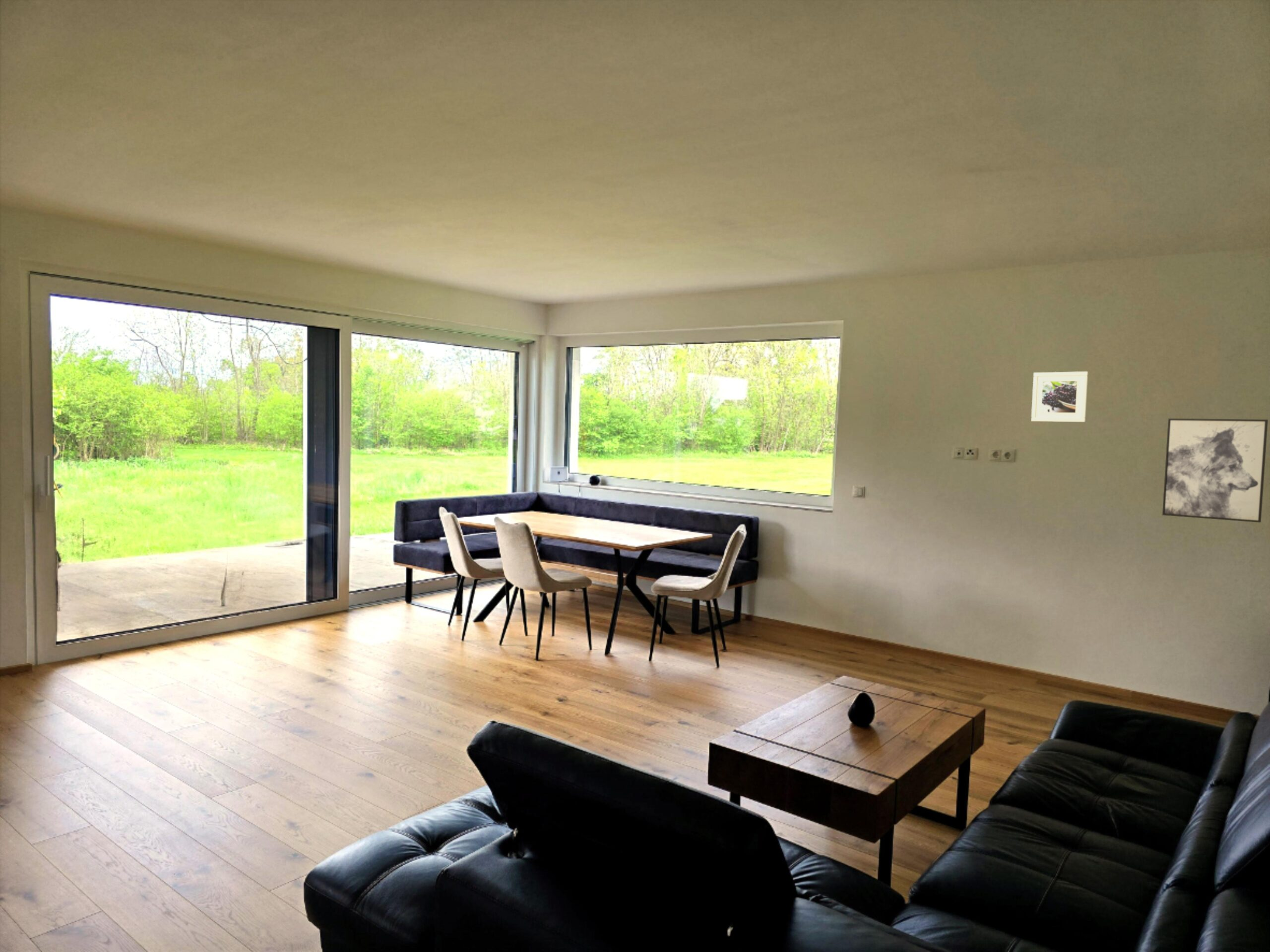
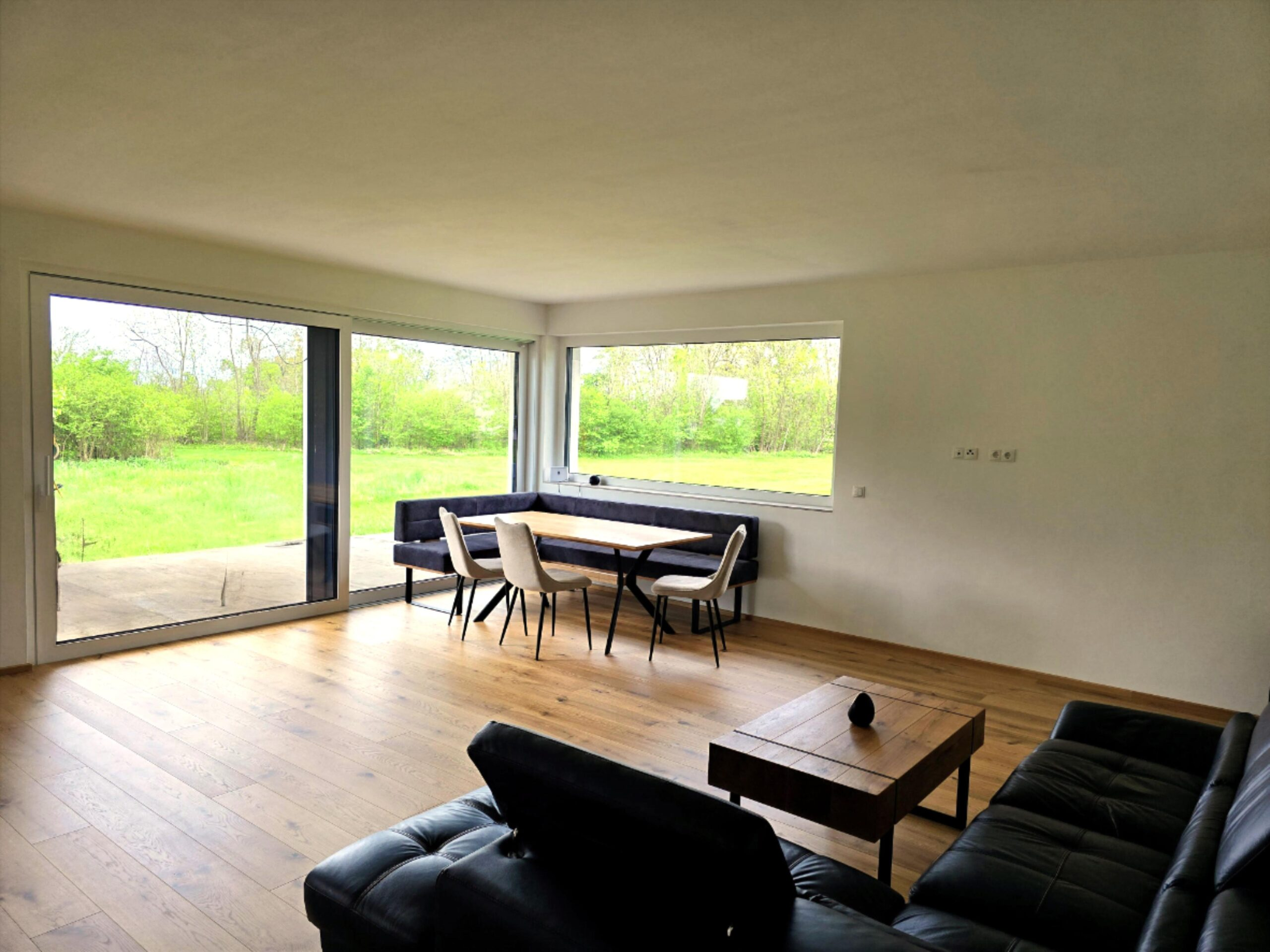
- wall art [1162,418,1269,523]
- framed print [1030,371,1089,422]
